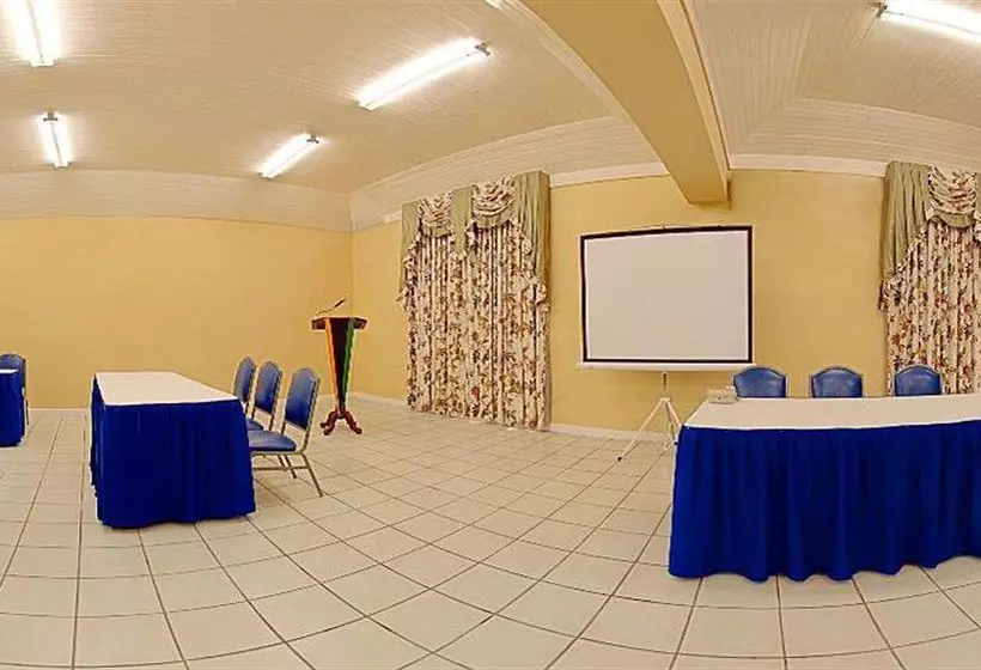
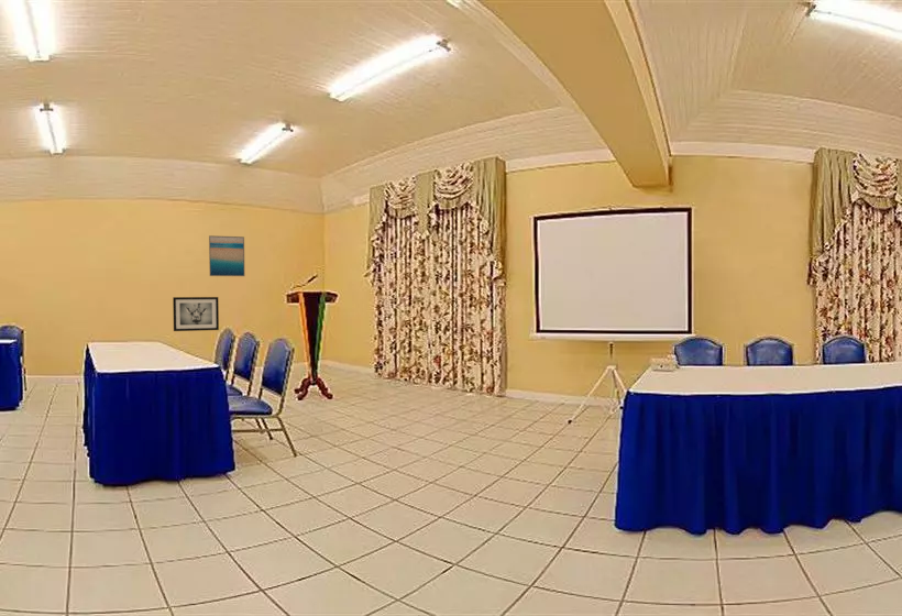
+ wall art [172,296,220,332]
+ wall art [208,234,246,277]
